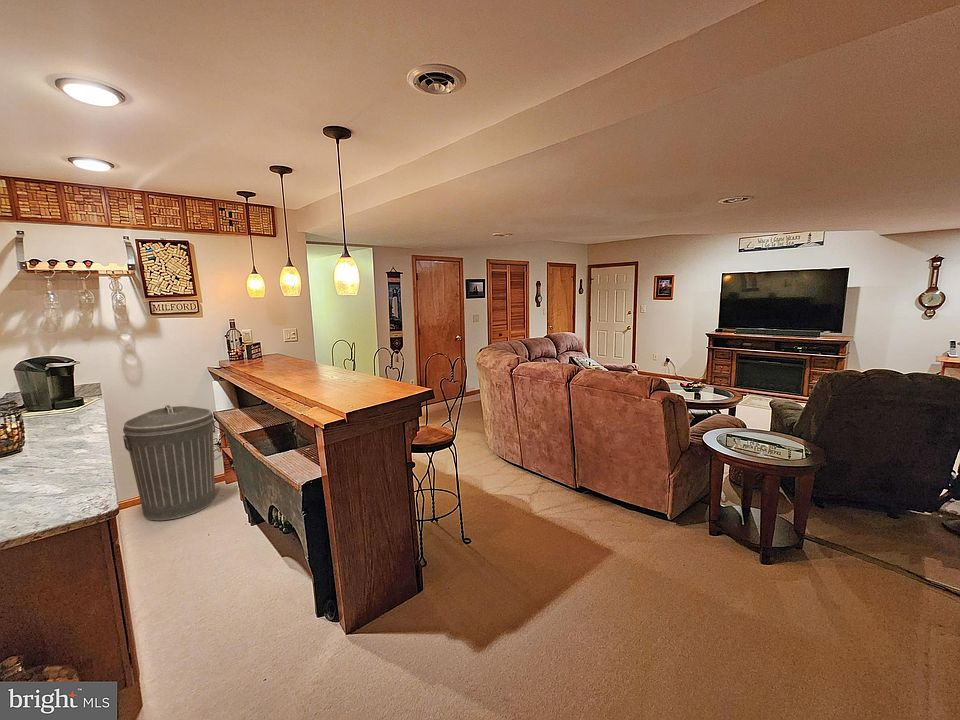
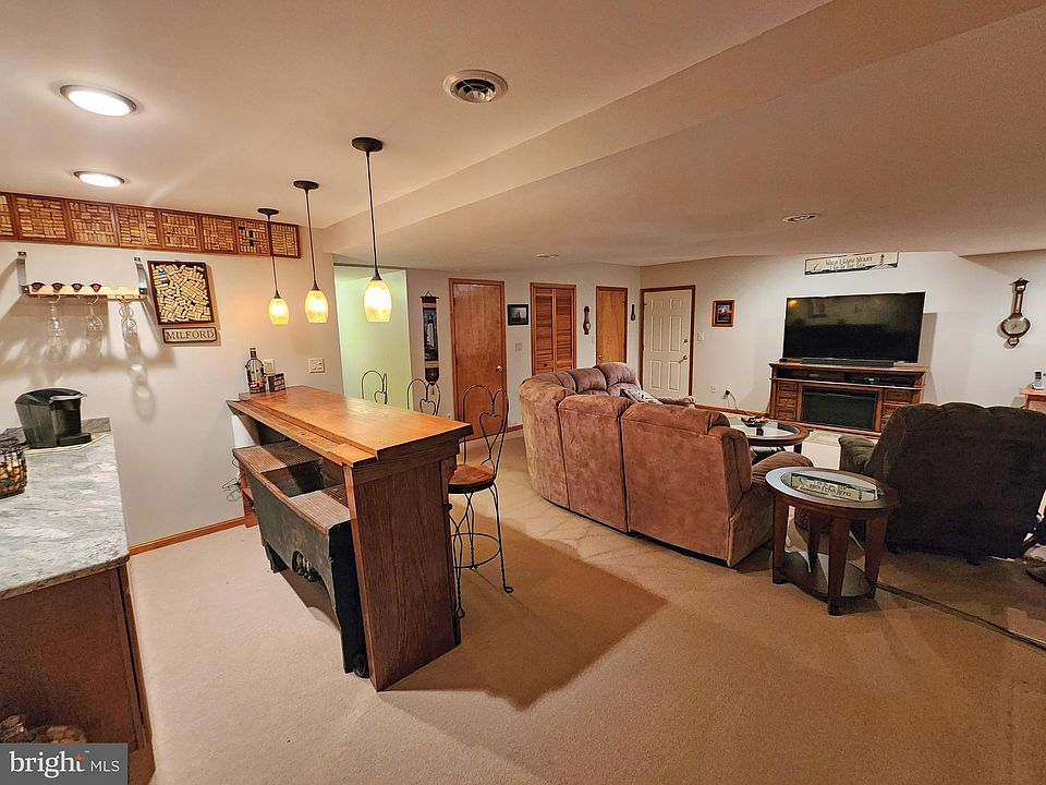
- trash can [122,404,216,521]
